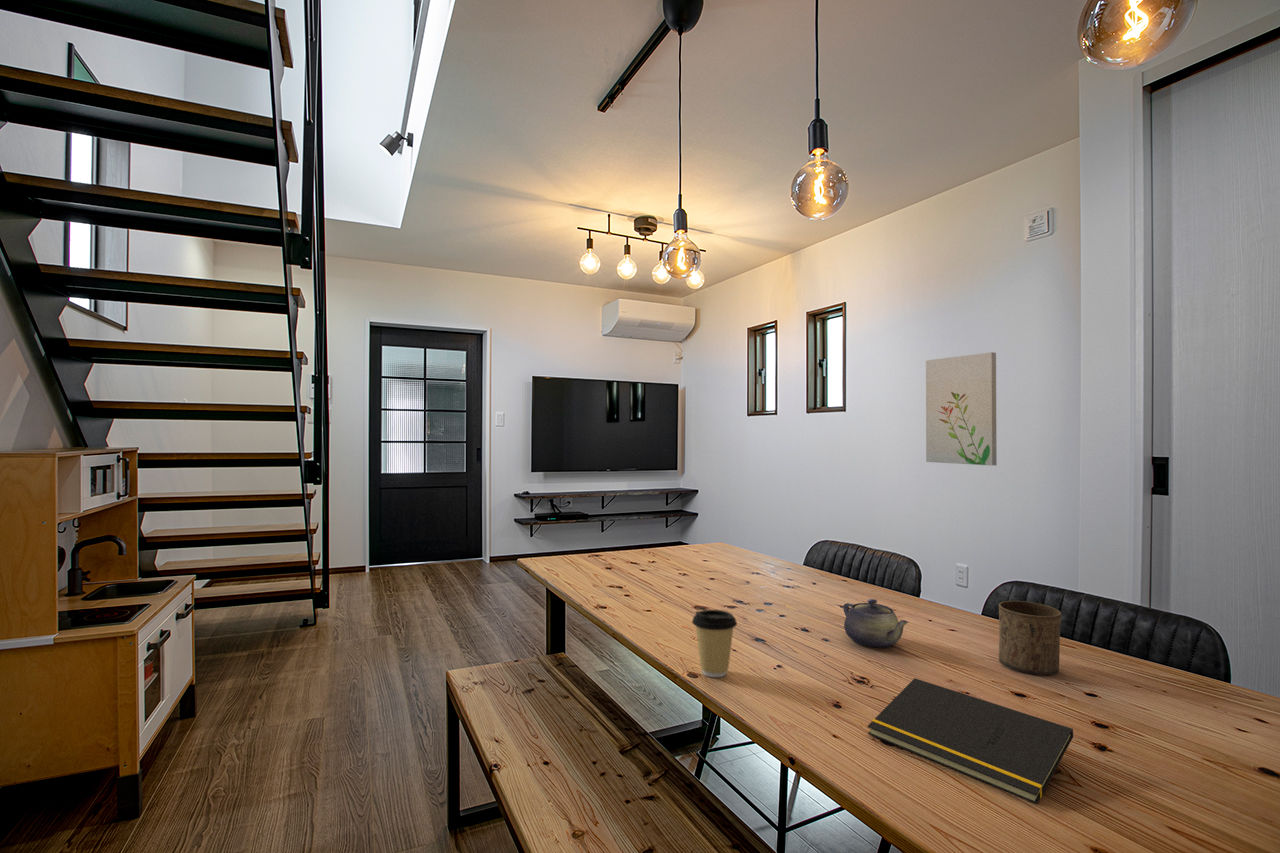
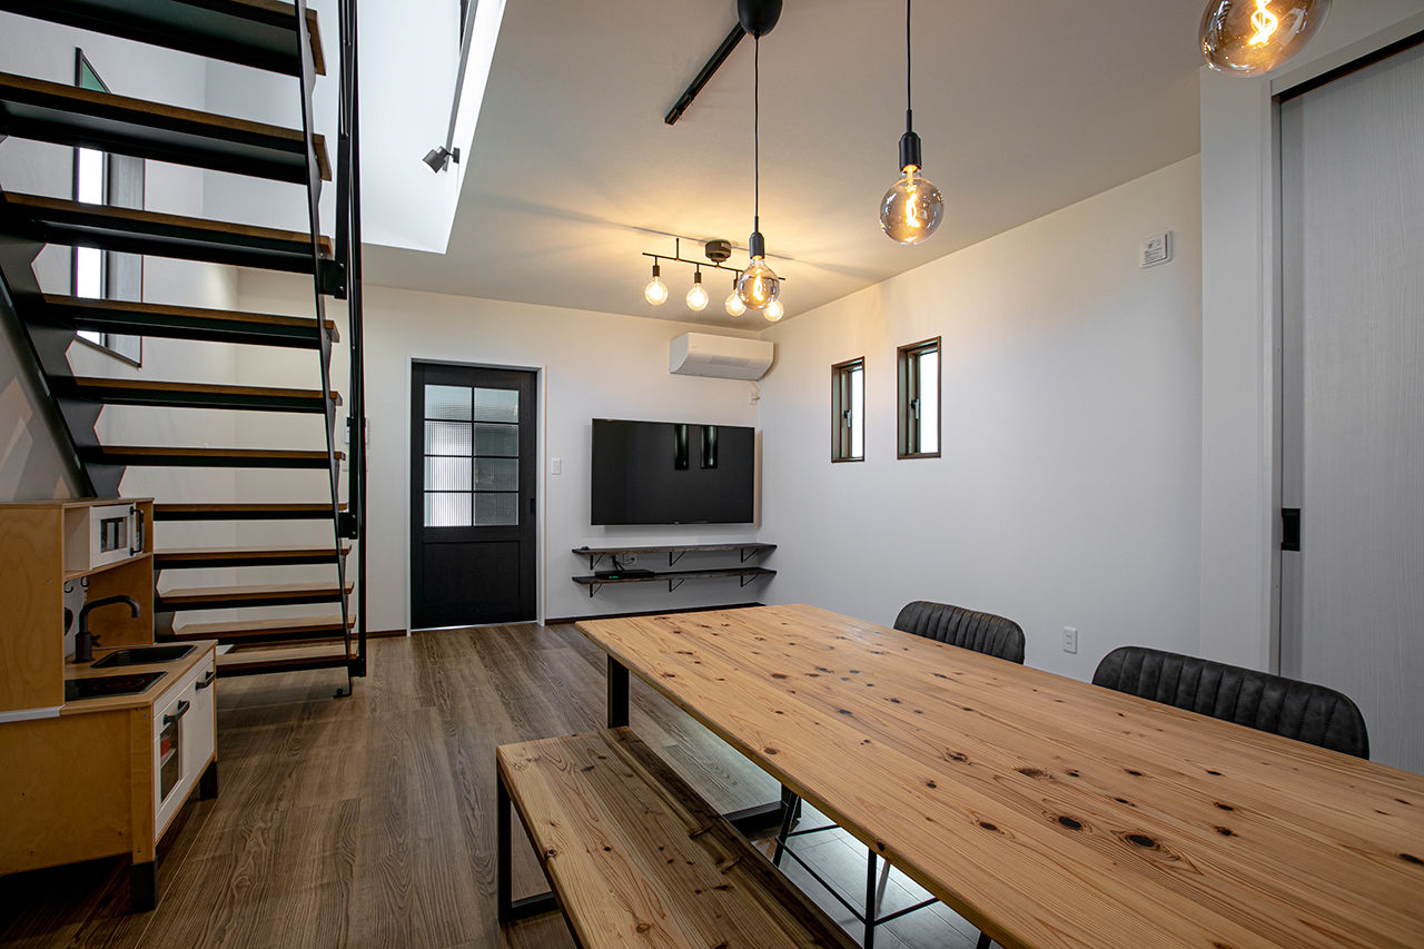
- notepad [867,677,1074,805]
- teapot [842,598,909,649]
- cup [998,600,1062,676]
- wall art [925,351,998,467]
- coffee cup [691,609,738,678]
